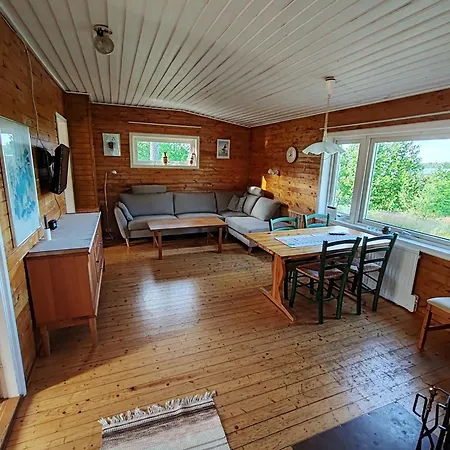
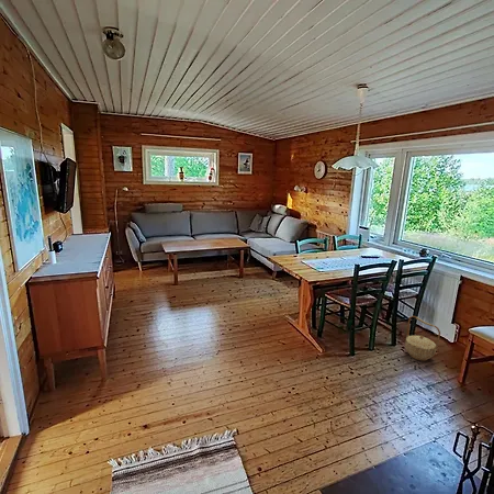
+ basket [404,315,441,362]
